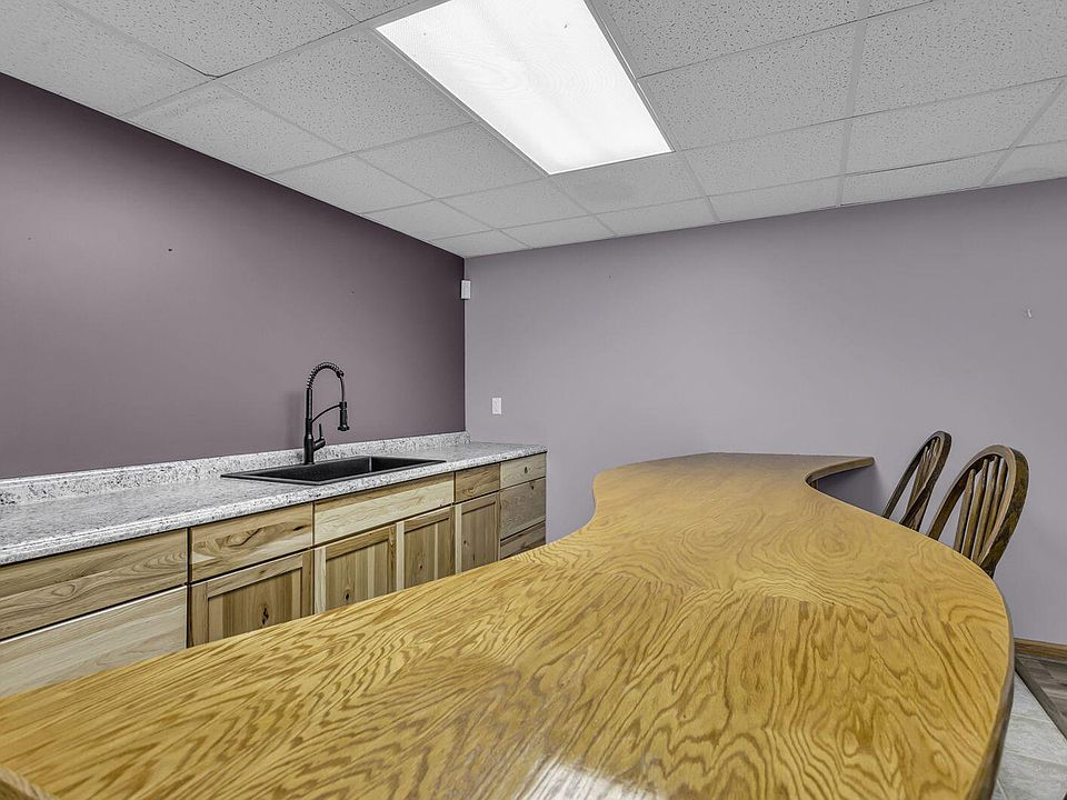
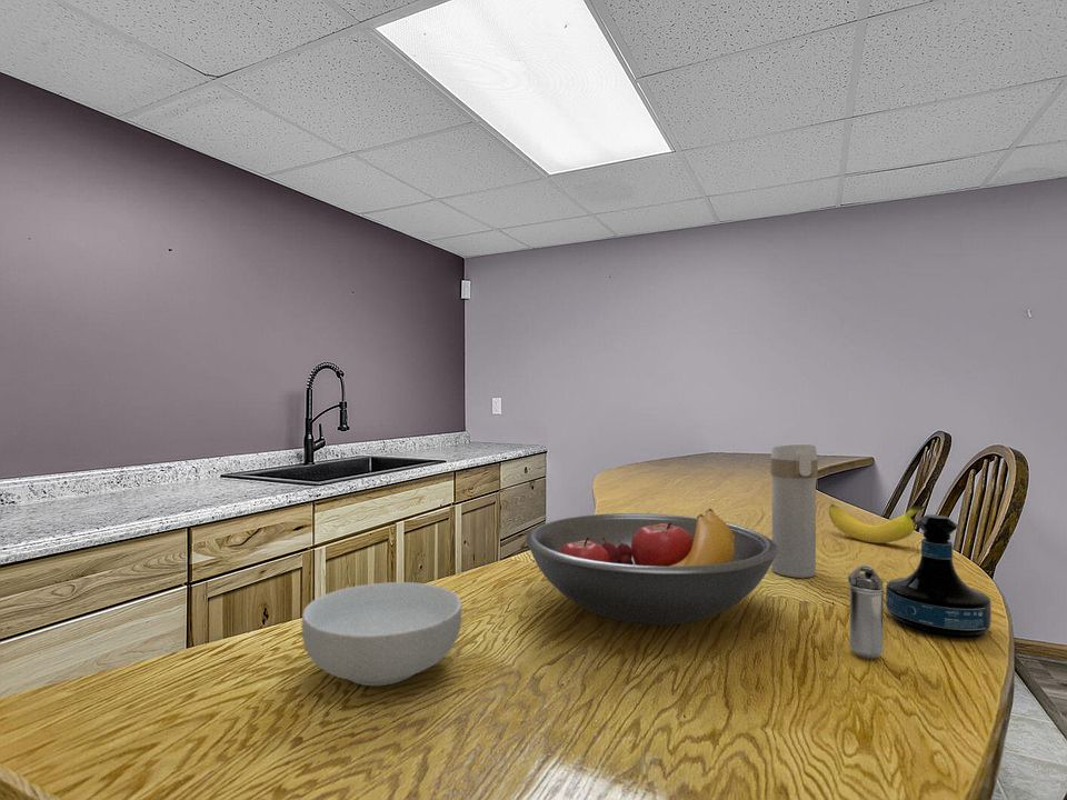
+ cereal bowl [301,581,463,687]
+ banana [828,503,926,544]
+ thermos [769,442,819,579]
+ fruit bowl [525,508,778,626]
+ shaker [847,564,885,660]
+ tequila bottle [885,513,993,640]
